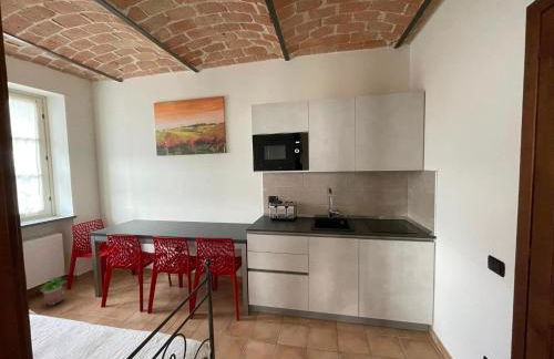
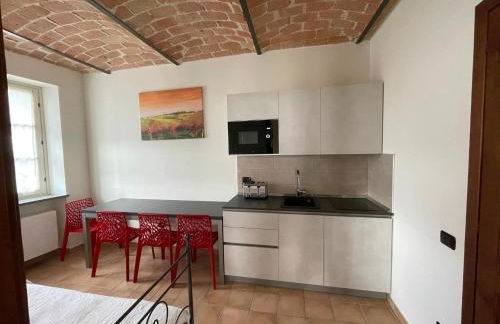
- potted plant [39,275,68,306]
